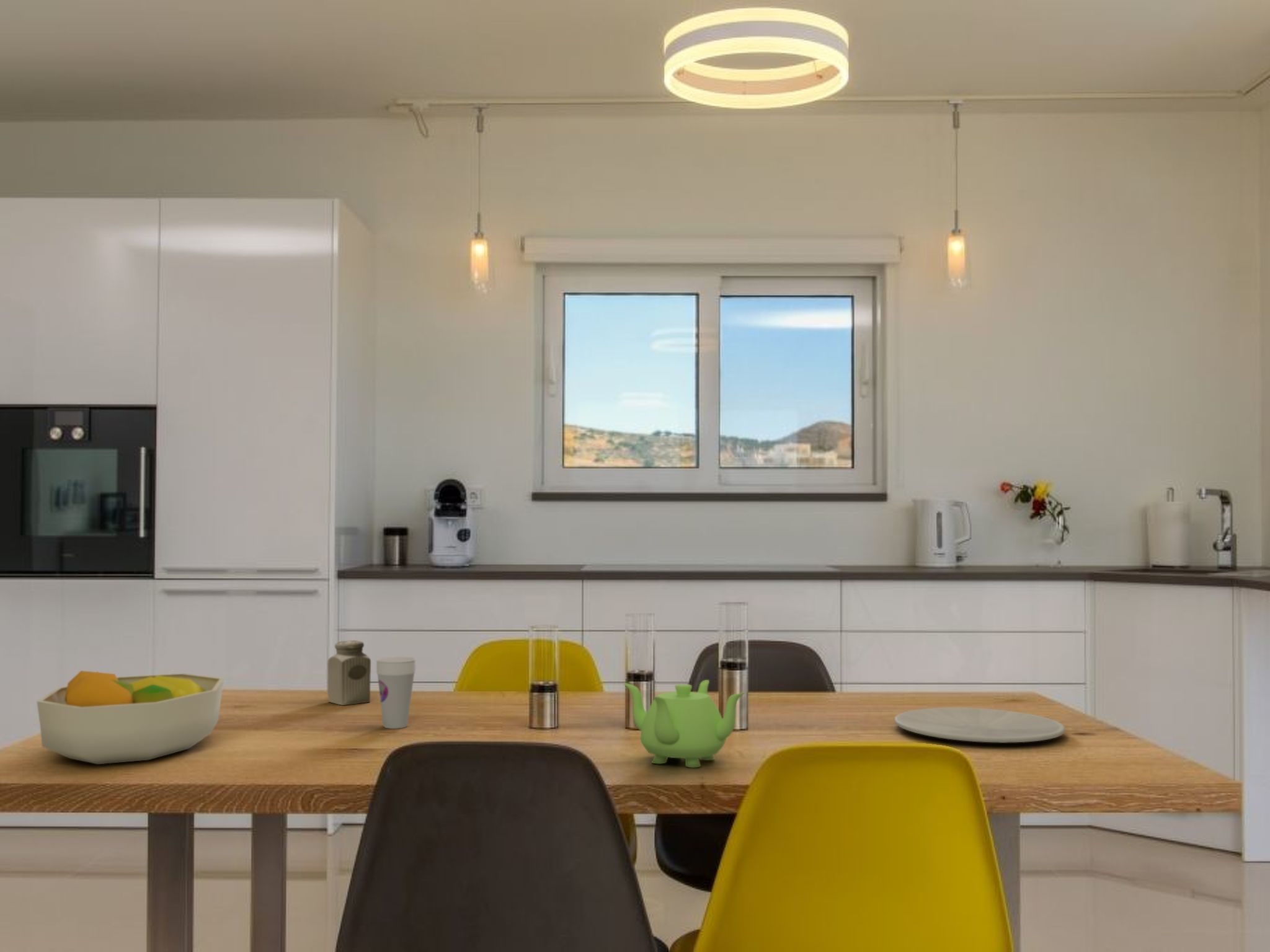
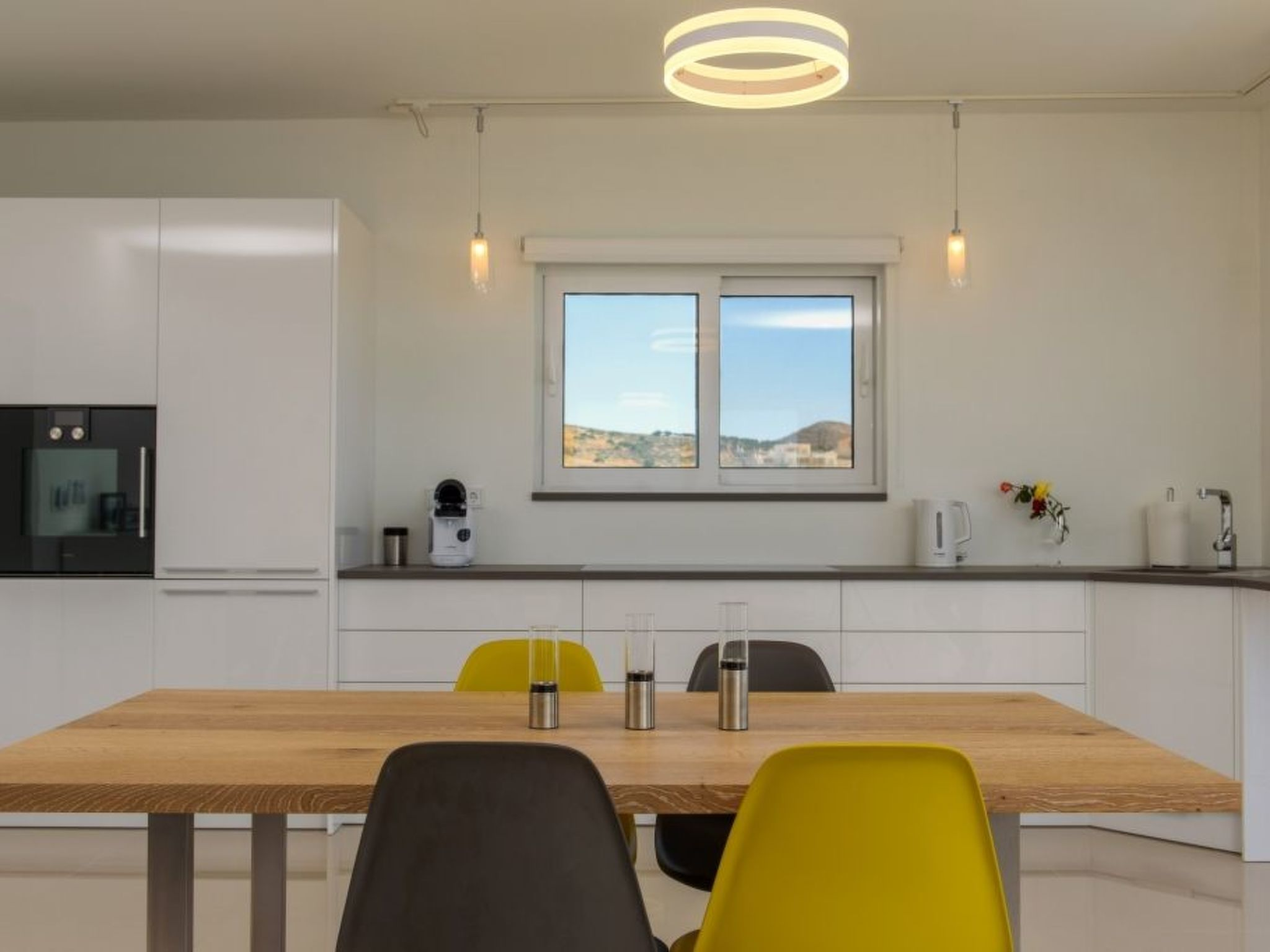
- fruit bowl [36,670,224,765]
- salt shaker [327,640,371,706]
- plate [894,707,1066,743]
- teapot [623,679,746,768]
- cup [375,656,417,729]
